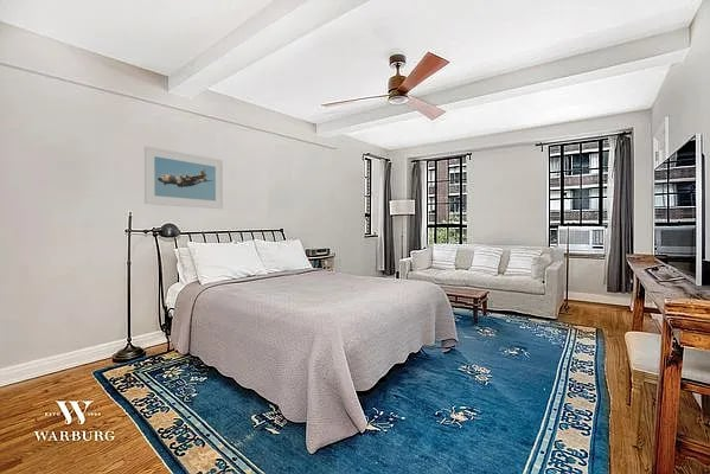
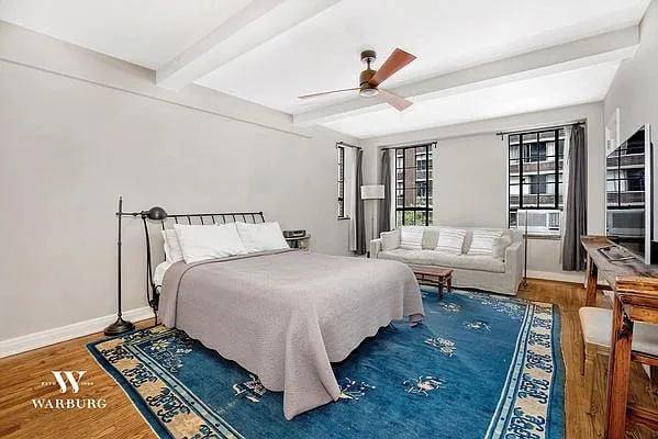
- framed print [143,145,224,210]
